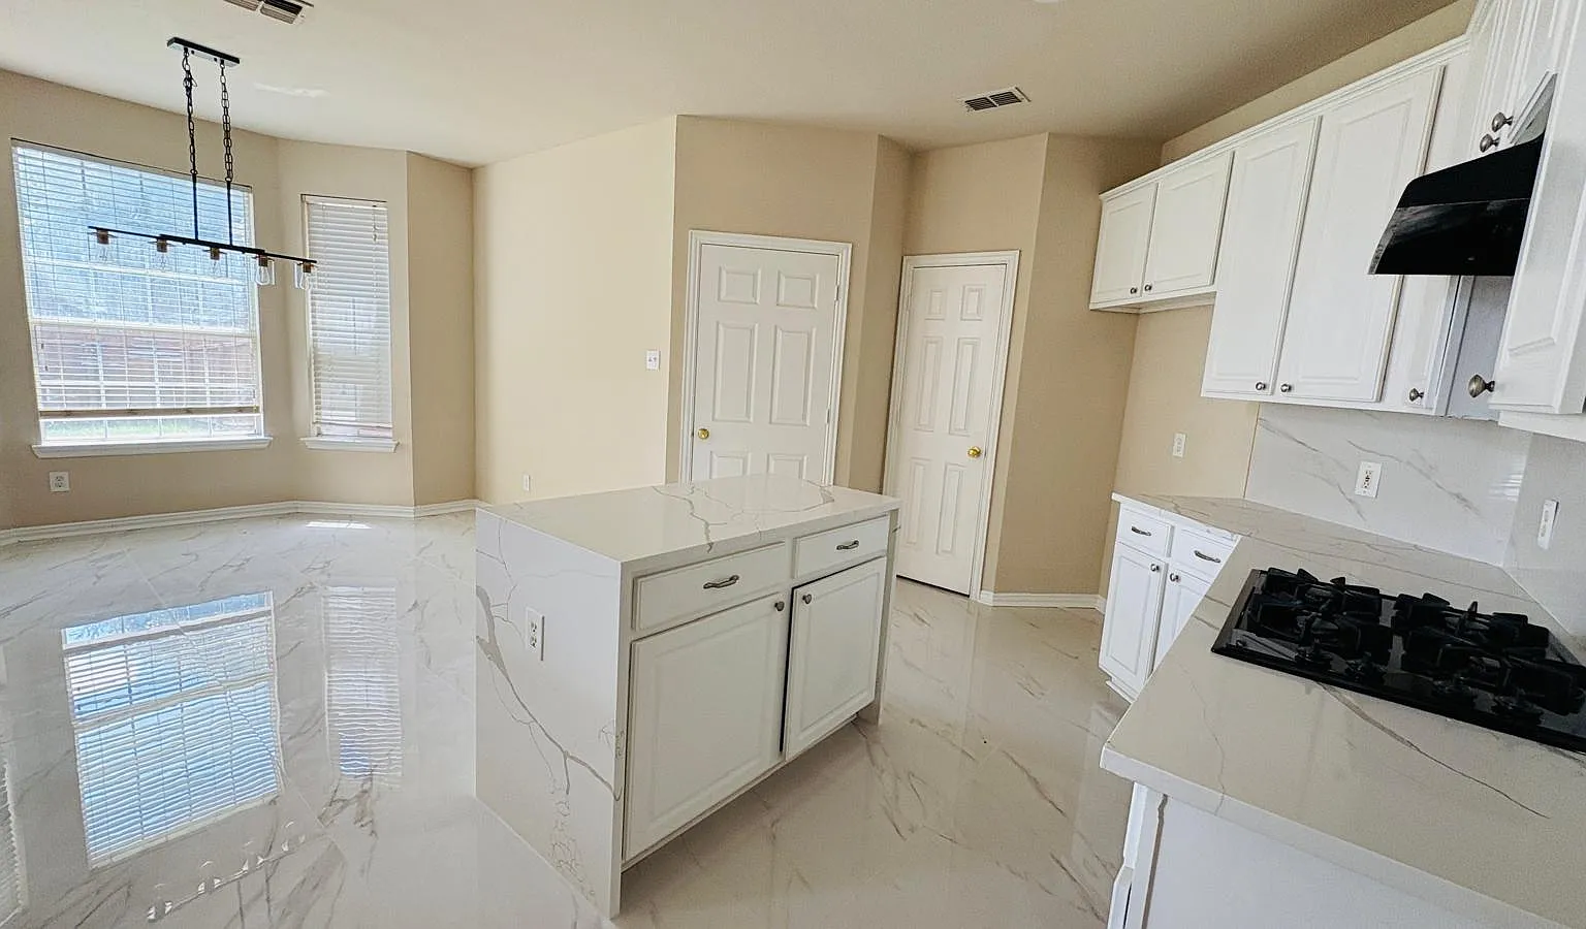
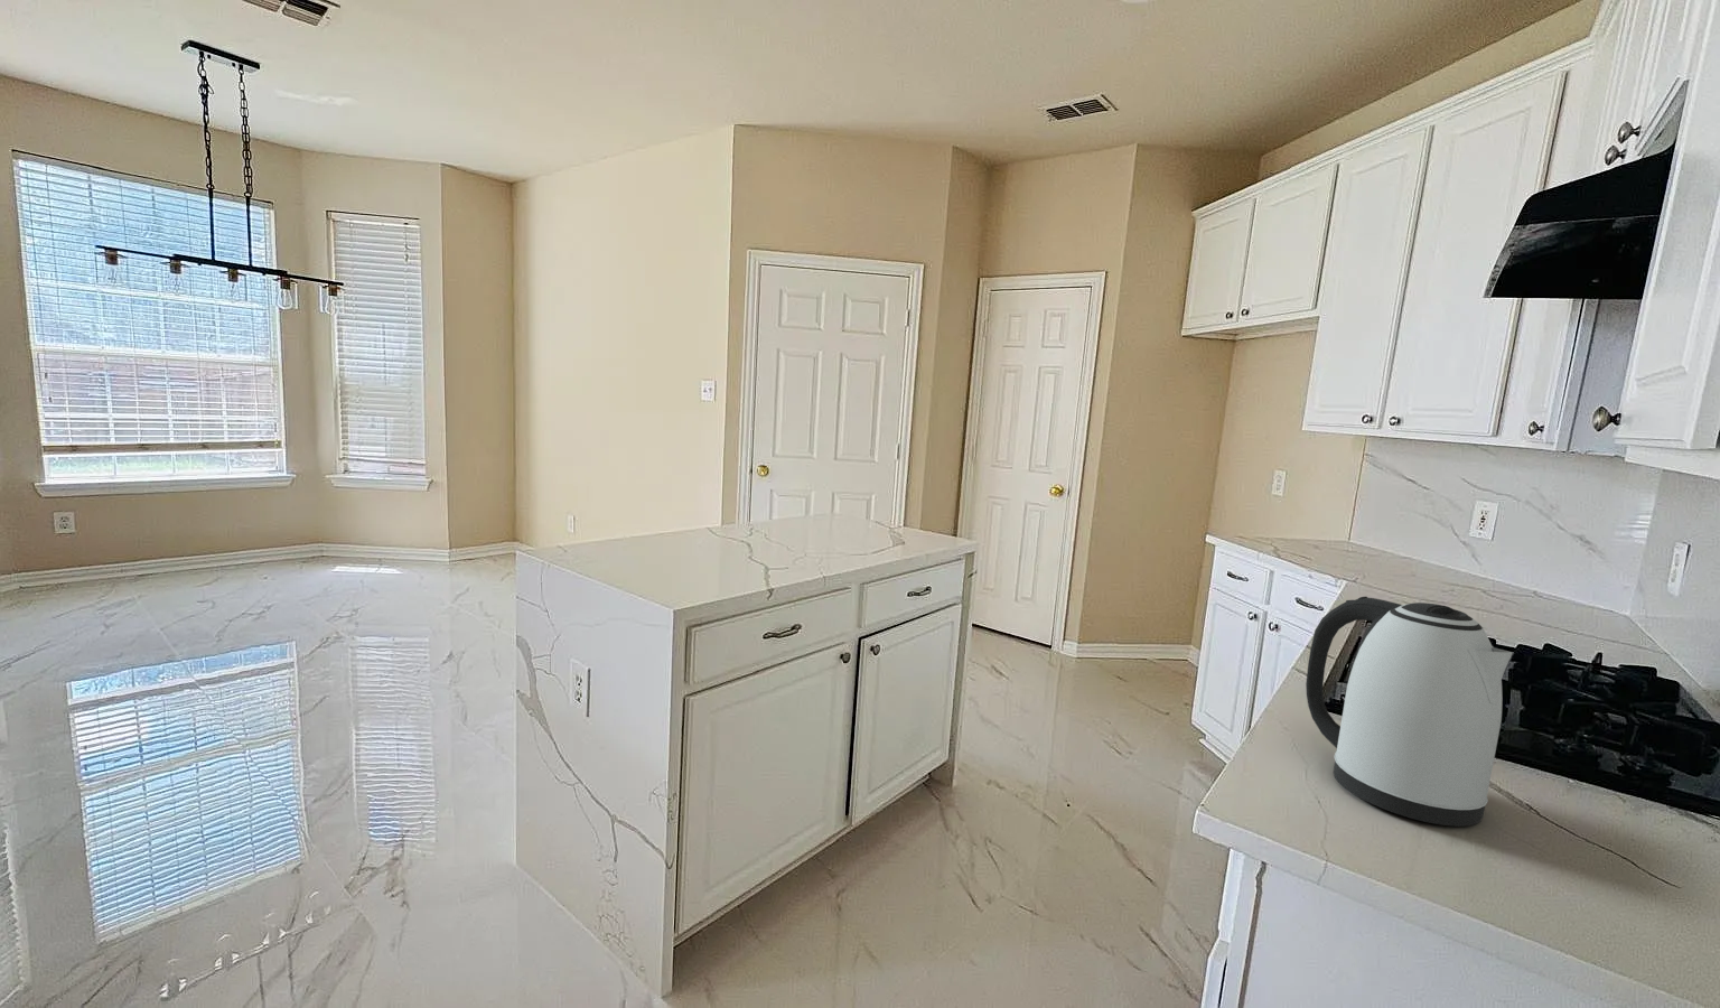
+ kettle [1305,596,1512,828]
